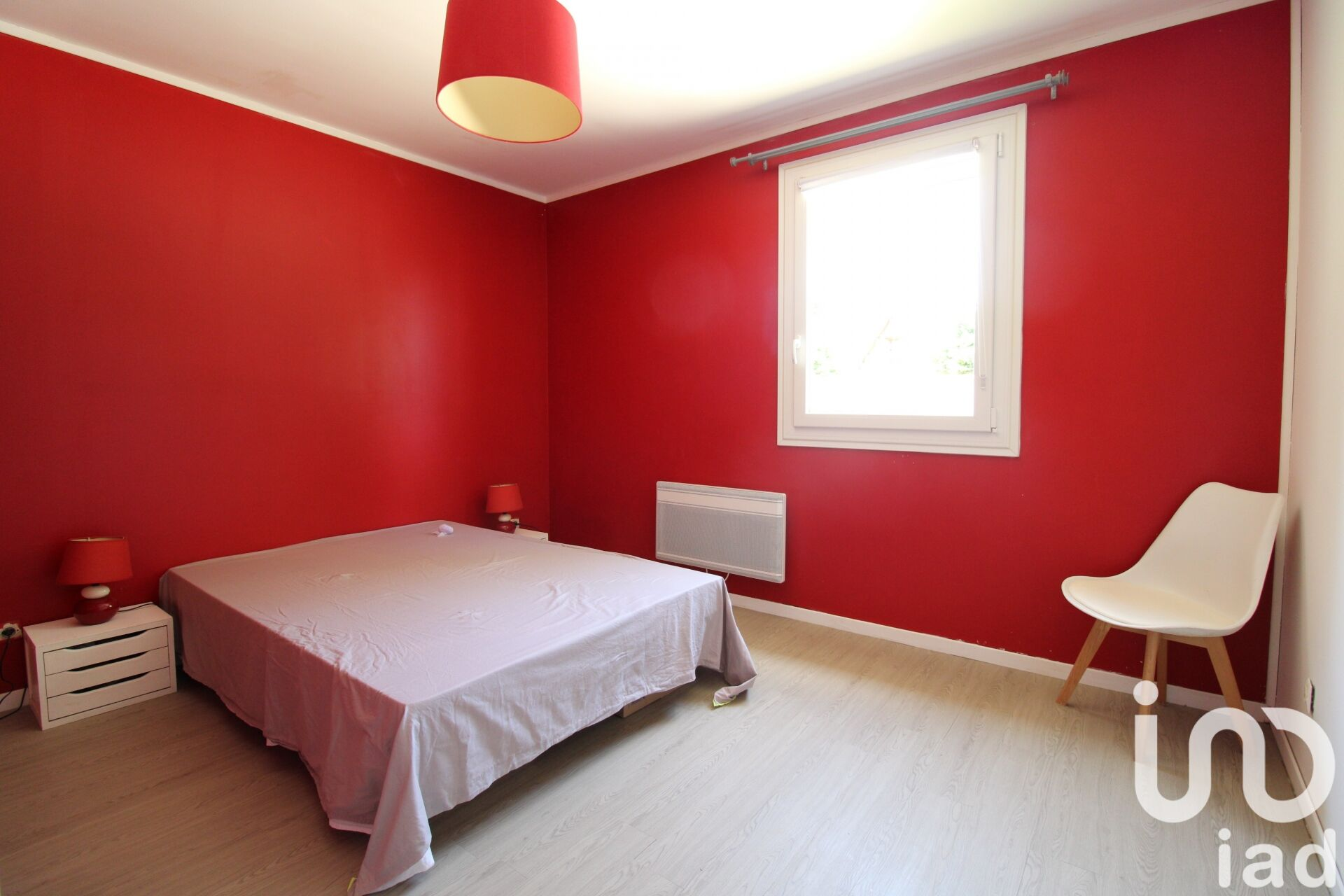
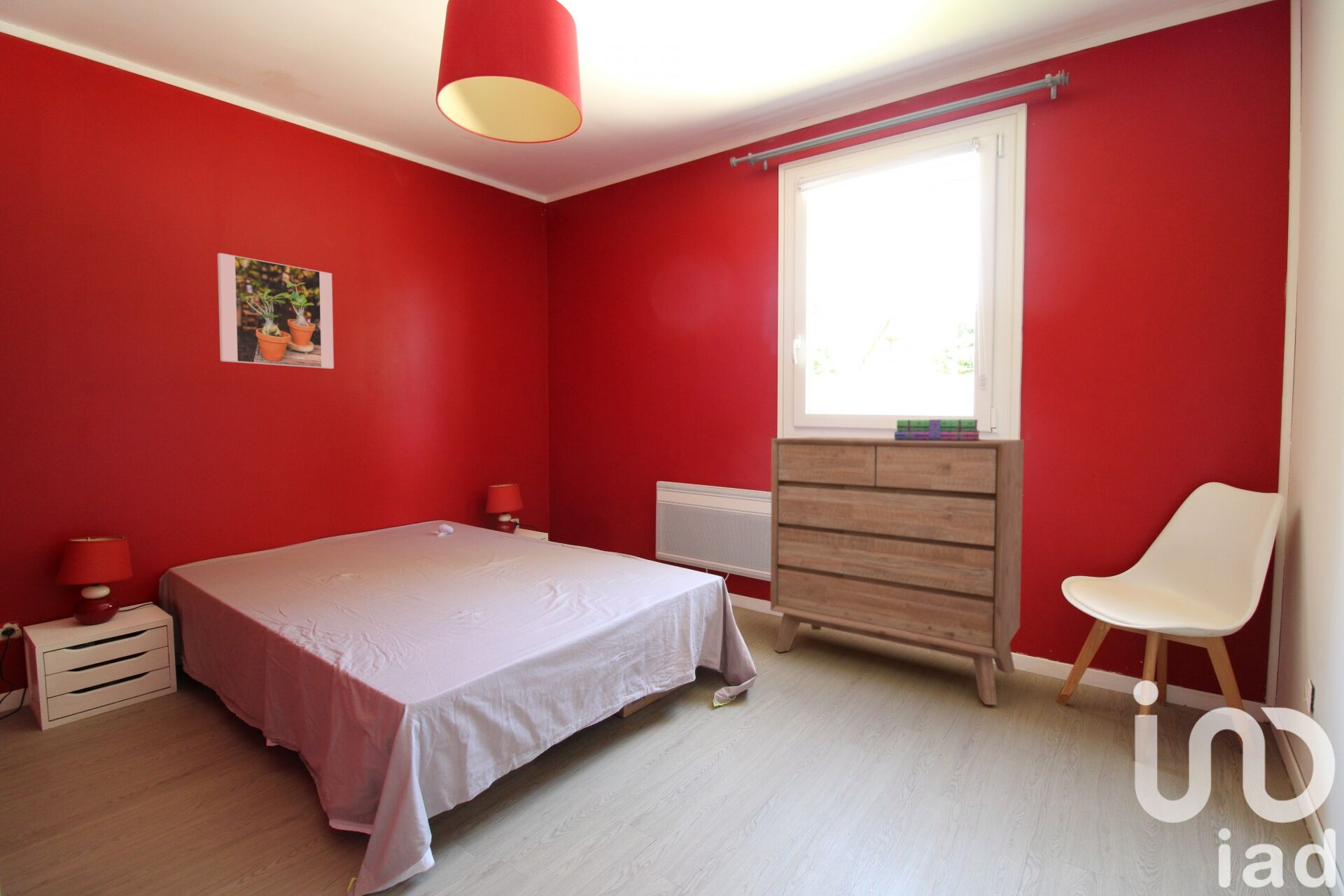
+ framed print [217,252,335,370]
+ dresser [770,436,1025,706]
+ stack of books [894,419,981,441]
